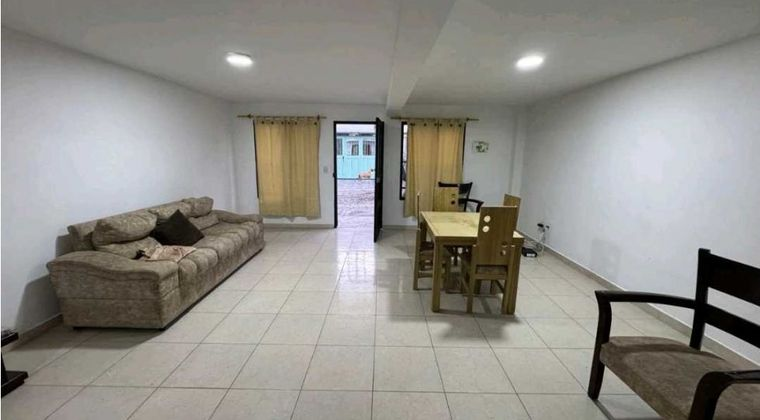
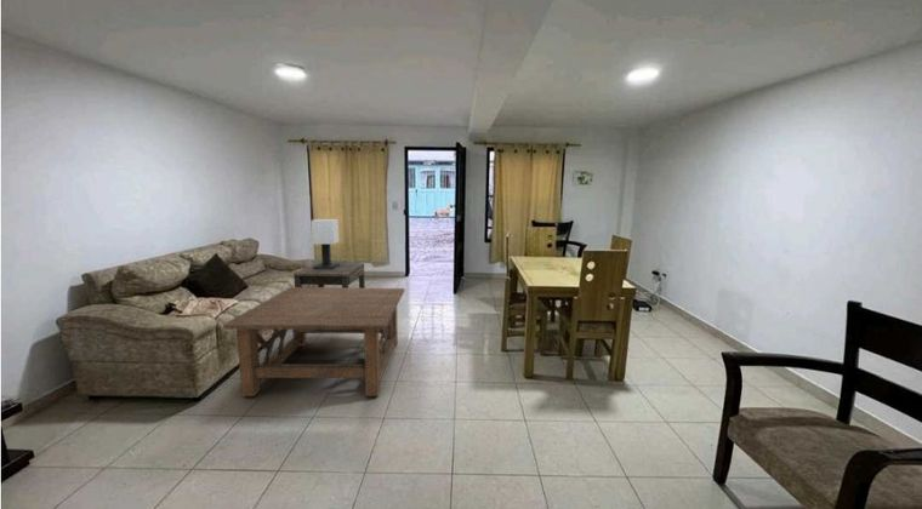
+ coffee table [222,286,405,398]
+ side table [292,261,366,288]
+ table lamp [311,218,340,269]
